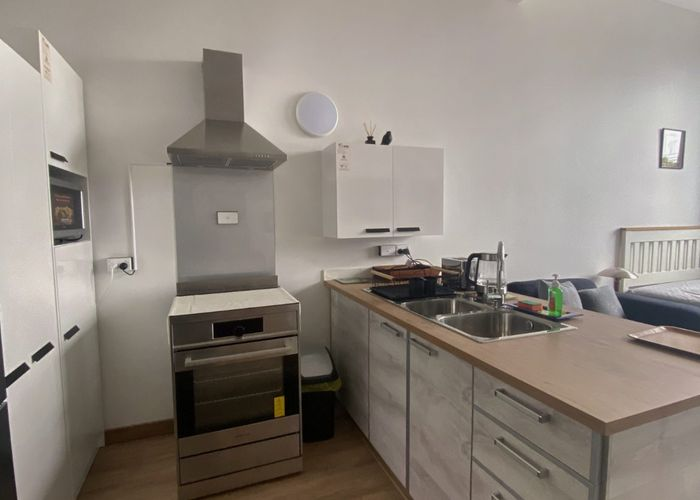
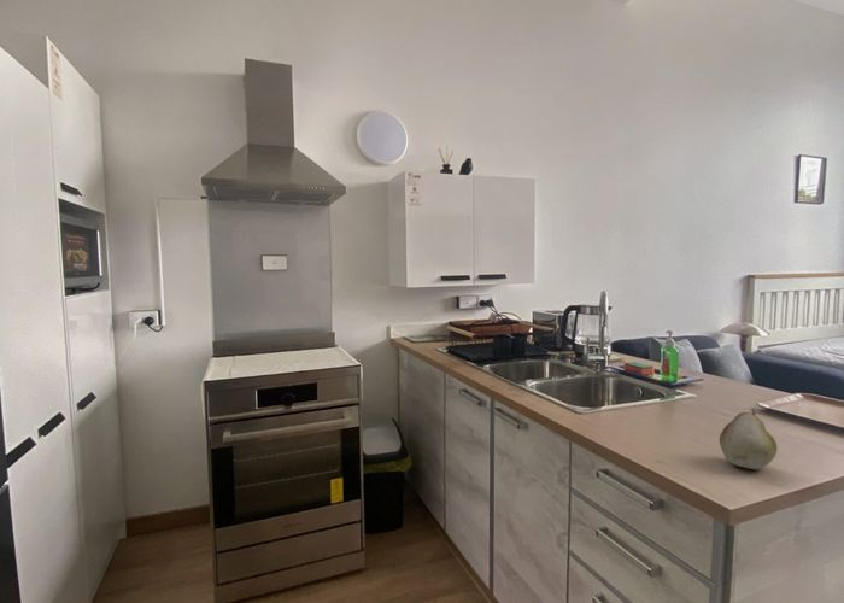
+ fruit [719,408,779,470]
